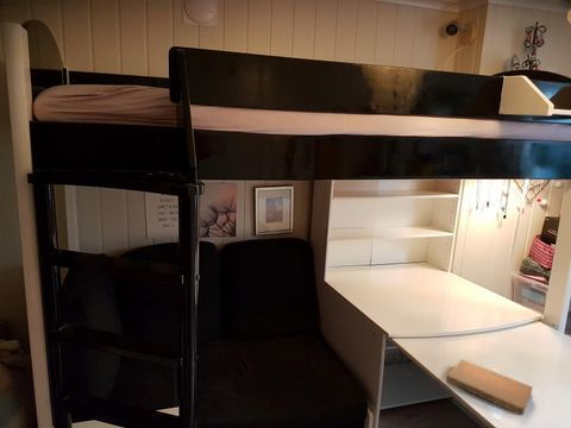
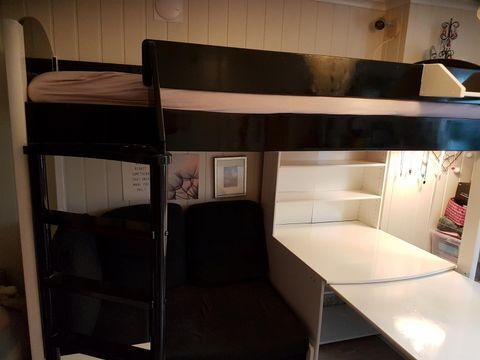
- notebook [445,358,534,416]
